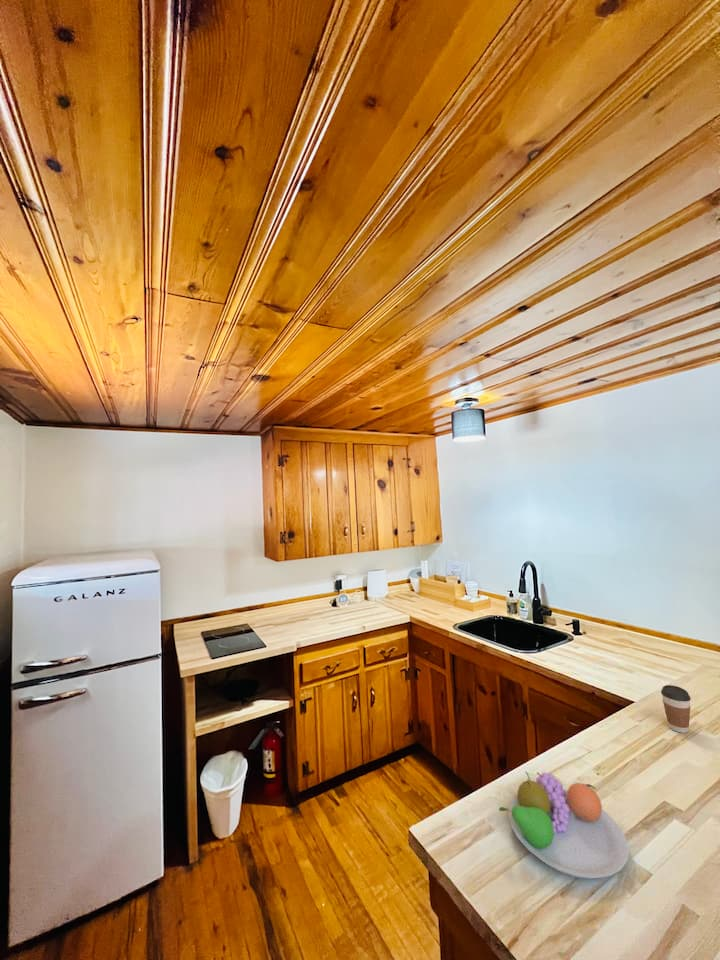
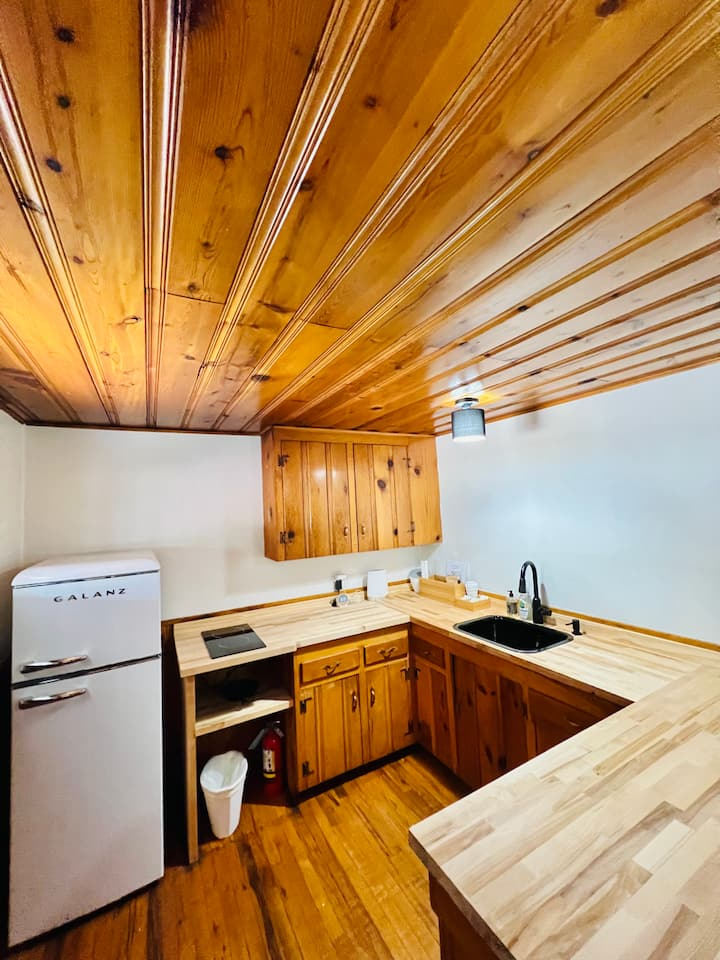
- fruit bowl [498,771,630,880]
- coffee cup [660,684,692,734]
